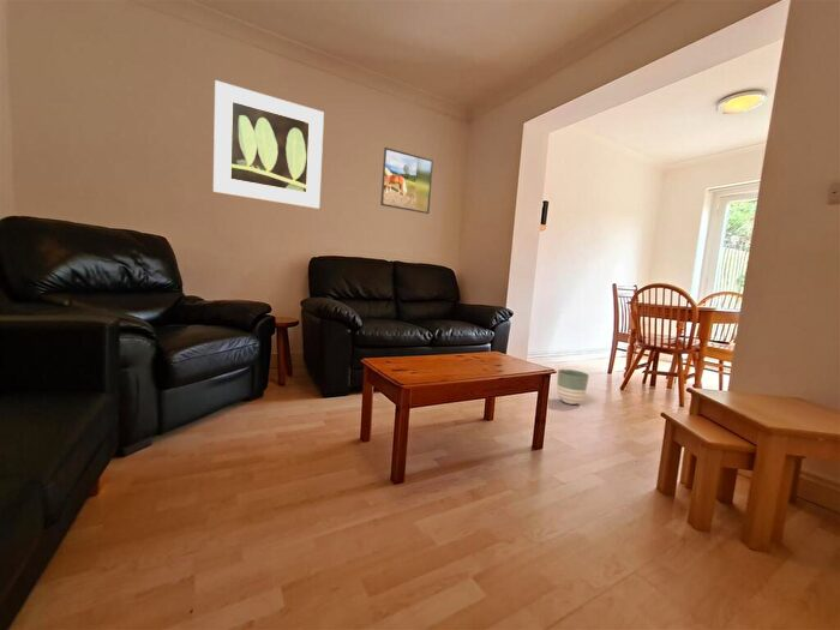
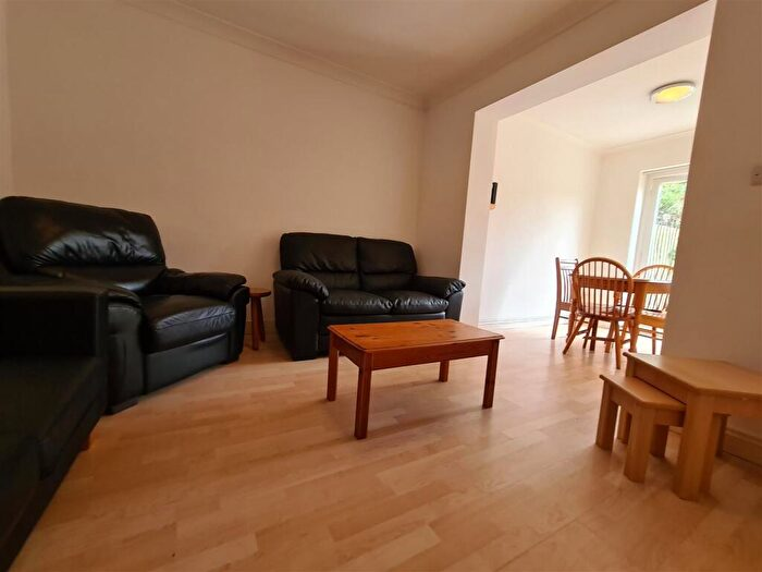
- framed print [212,79,325,210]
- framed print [379,146,434,215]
- planter [556,368,590,406]
